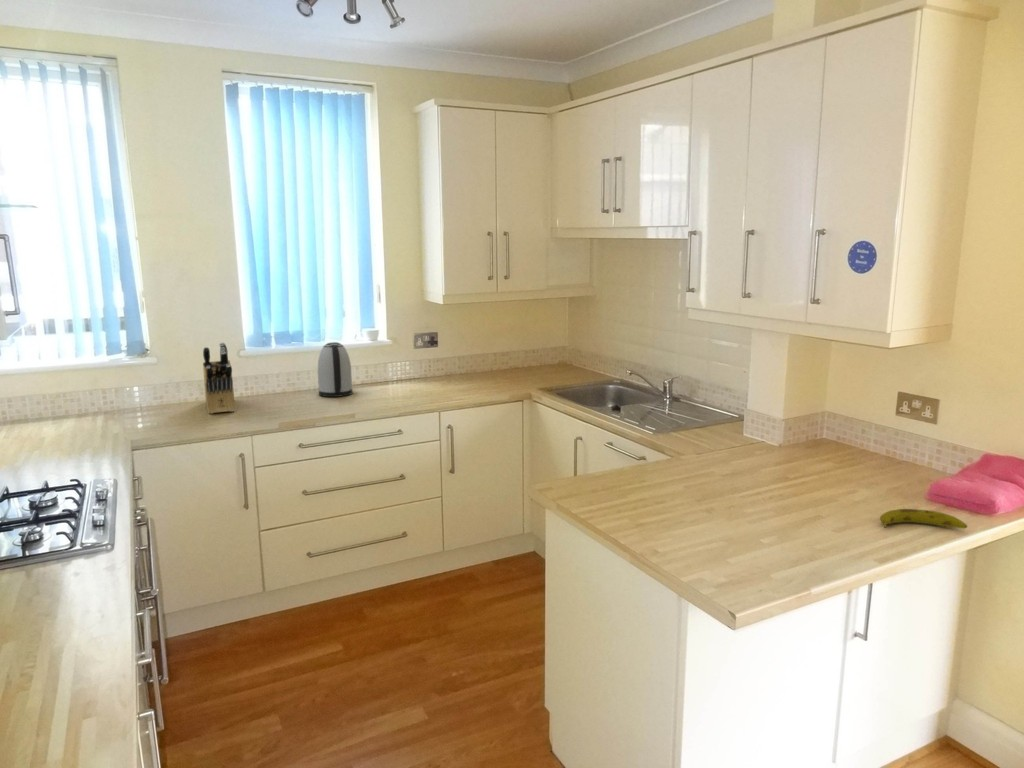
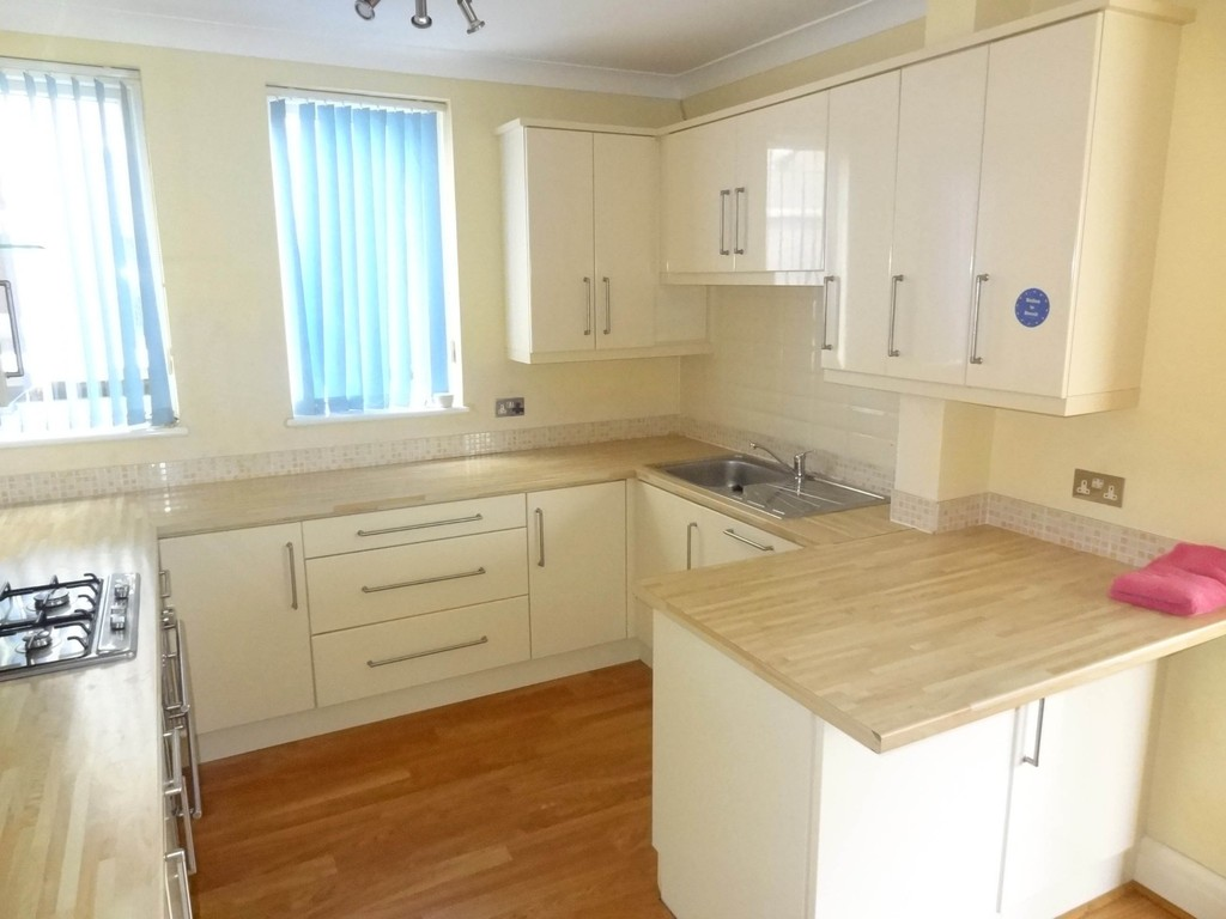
- knife block [202,342,236,415]
- kettle [317,341,353,398]
- fruit [879,508,968,529]
